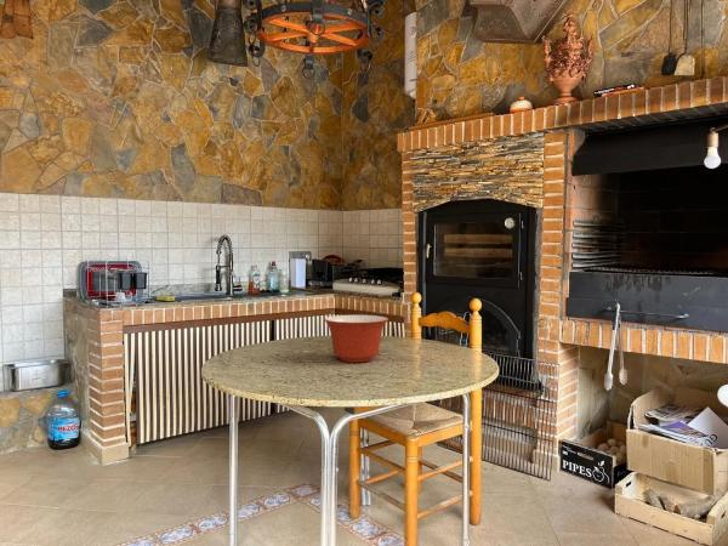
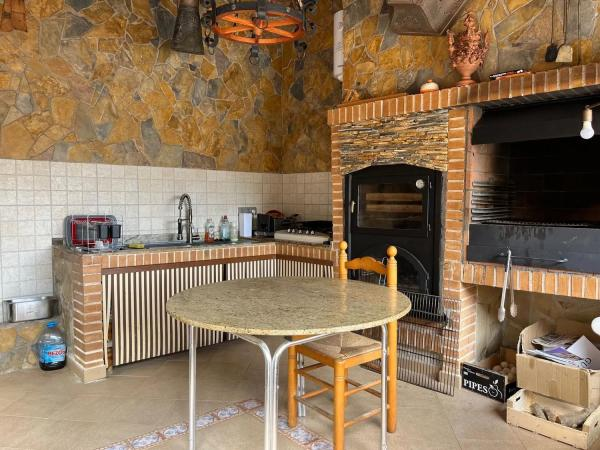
- mixing bowl [323,314,389,363]
